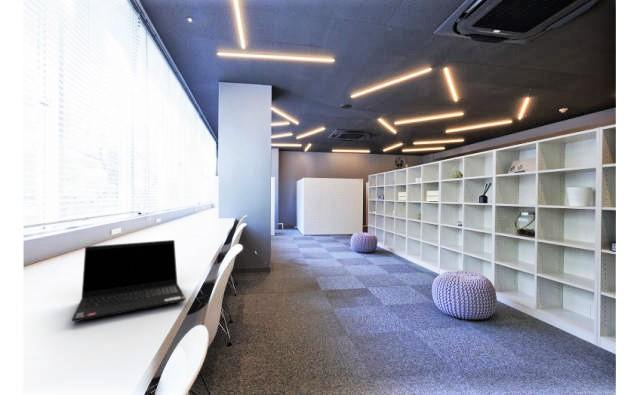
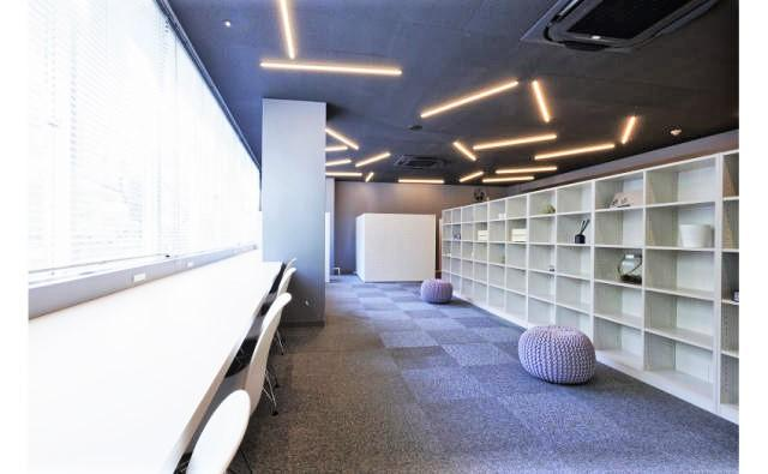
- laptop computer [71,239,187,323]
